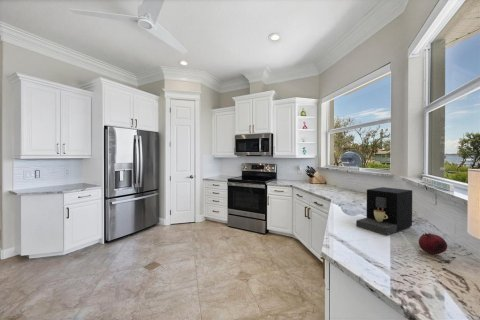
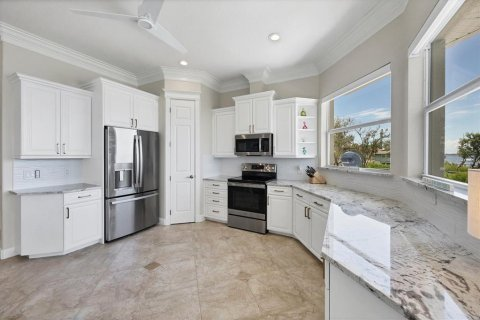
- fruit [418,232,448,256]
- coffee maker [355,186,413,236]
